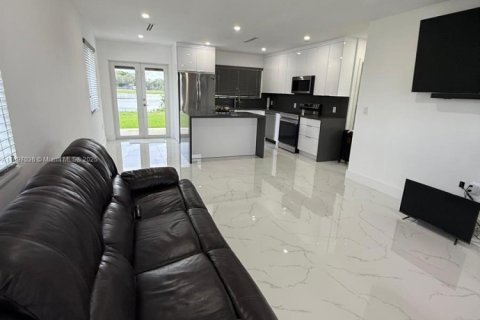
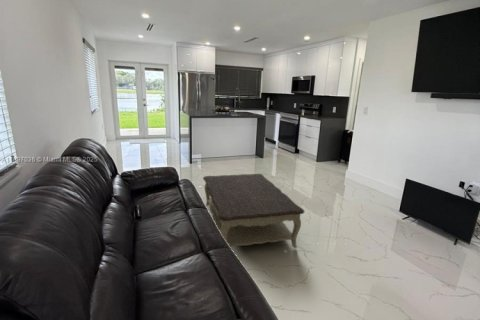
+ coffee table [202,173,305,249]
